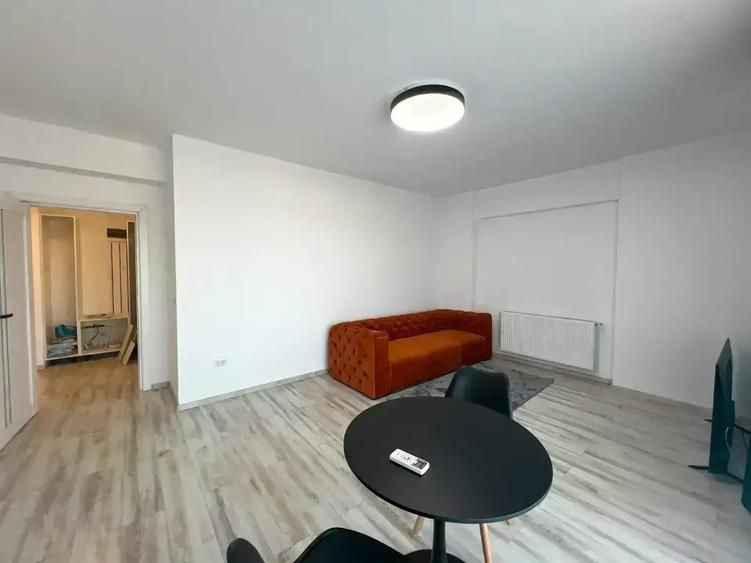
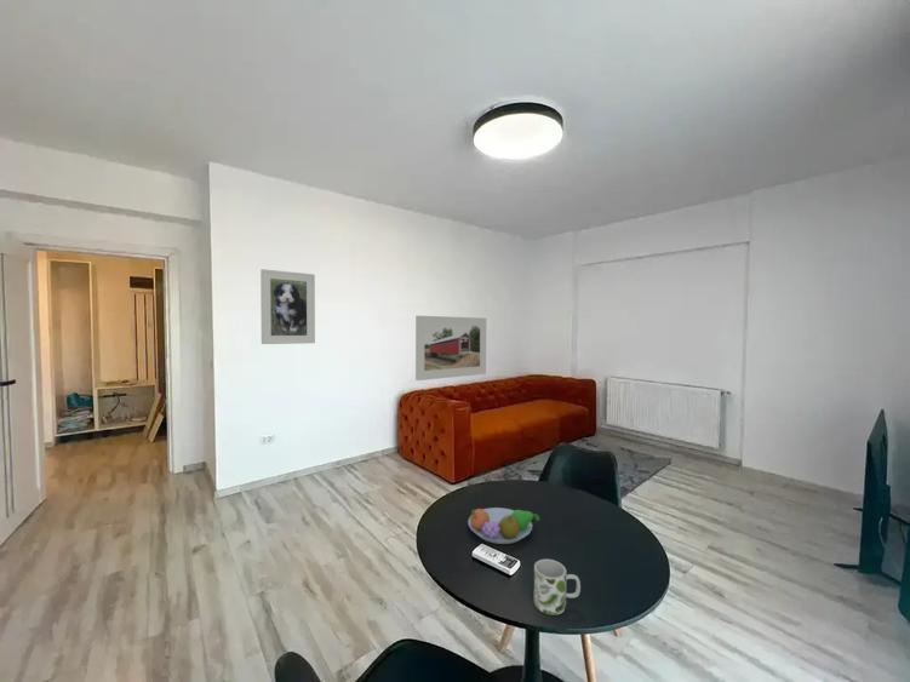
+ fruit bowl [467,506,540,545]
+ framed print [414,315,487,382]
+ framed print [259,268,316,345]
+ mug [533,558,582,617]
